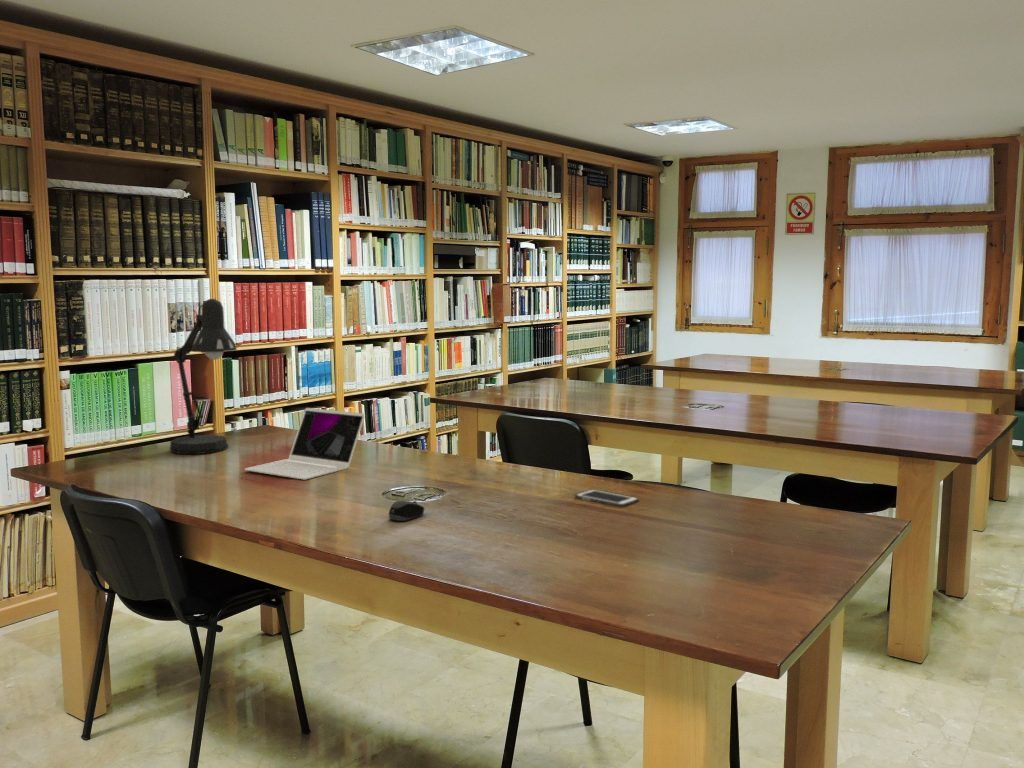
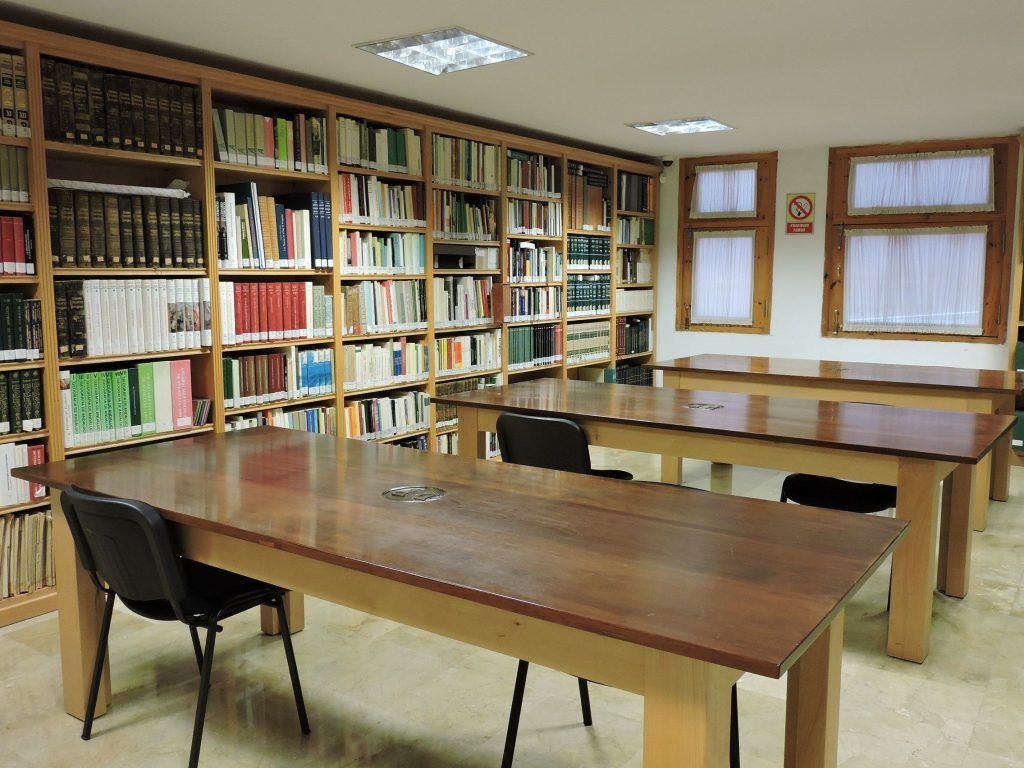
- laptop [244,407,366,481]
- cell phone [574,489,640,508]
- desk lamp [169,298,238,455]
- computer mouse [388,499,426,522]
